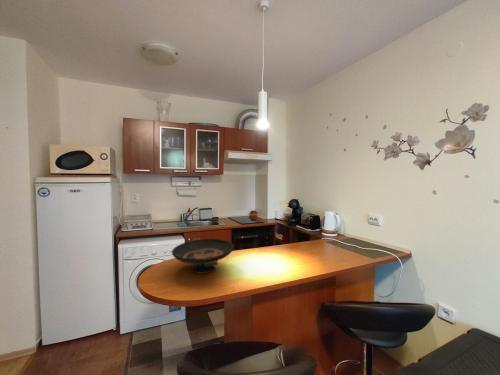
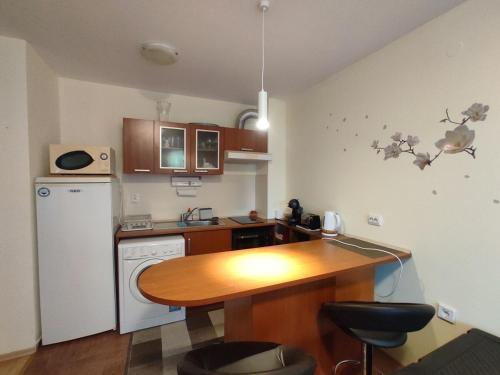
- decorative bowl [171,237,235,275]
